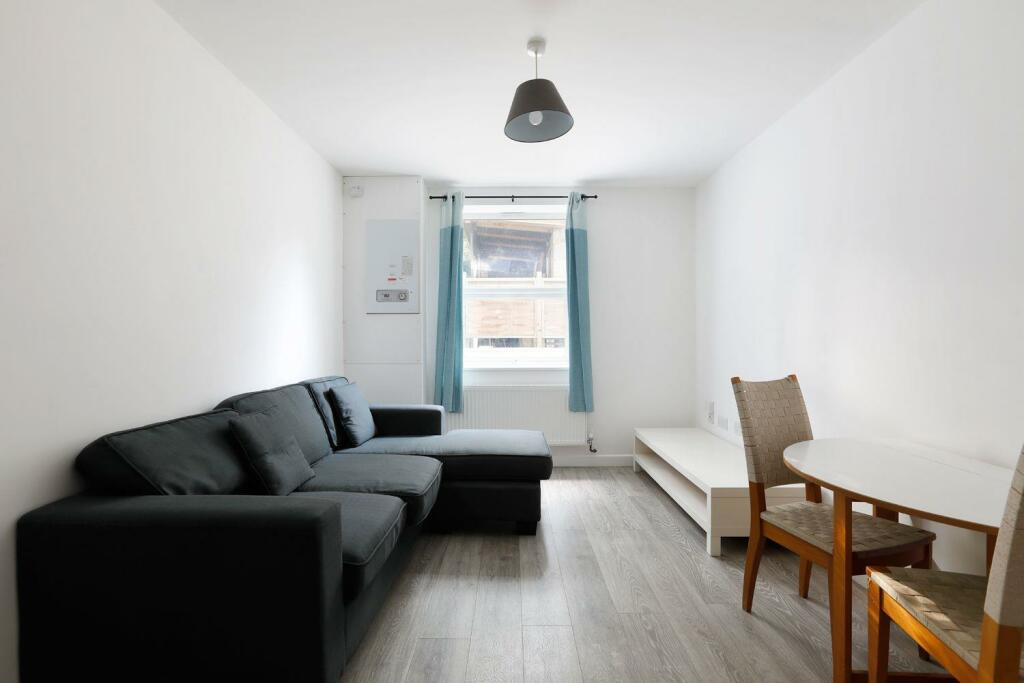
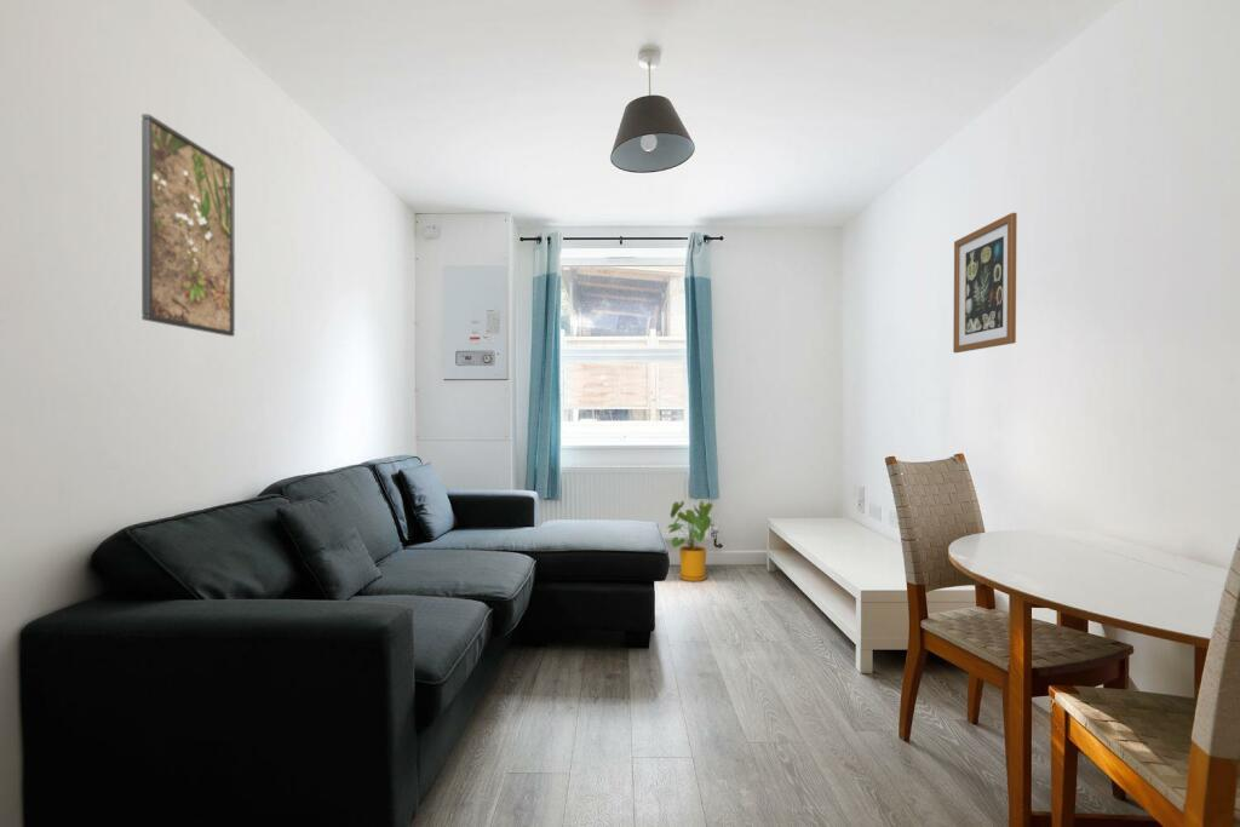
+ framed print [140,113,236,338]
+ house plant [666,500,718,582]
+ wall art [952,212,1018,354]
